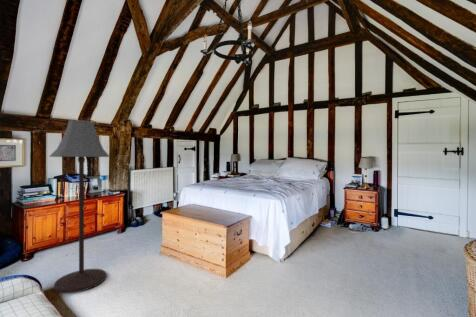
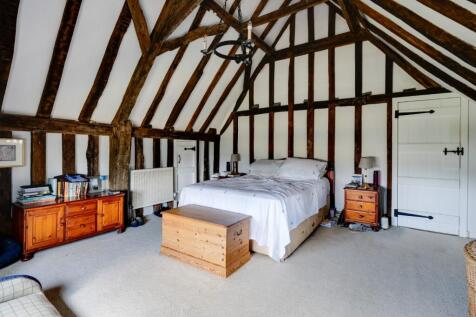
- floor lamp [48,119,111,294]
